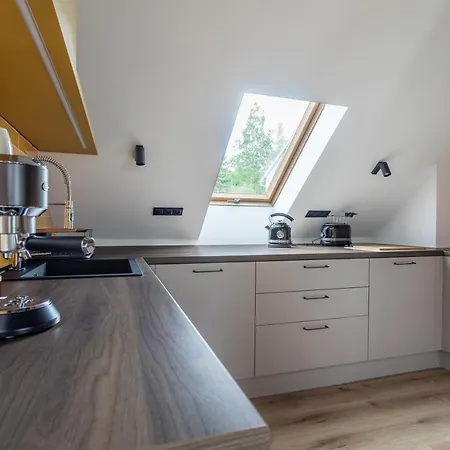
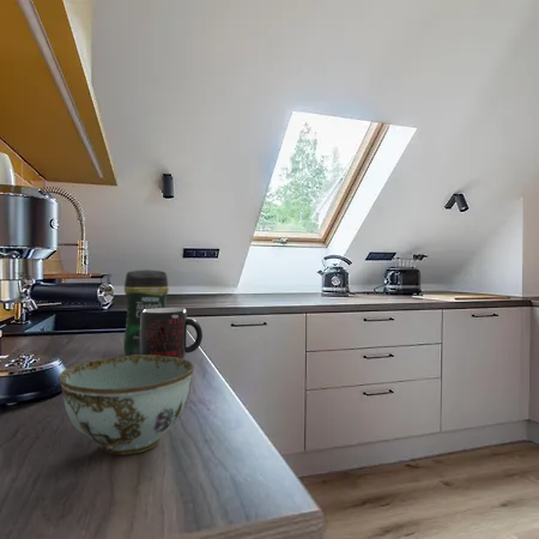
+ mug [140,307,204,359]
+ bowl [57,355,195,456]
+ coffee jar [122,268,170,356]
